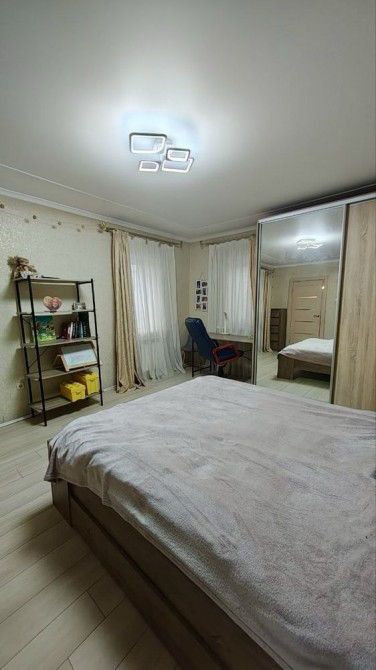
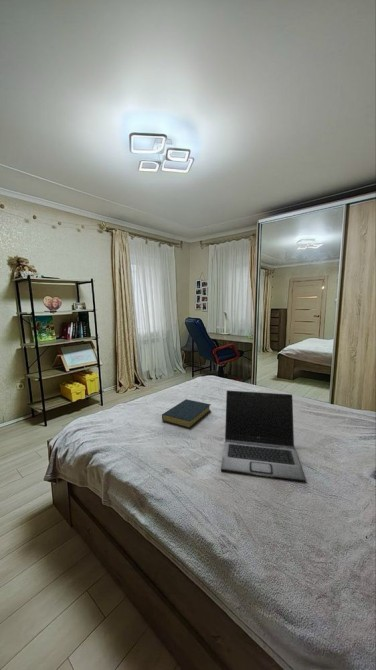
+ laptop [220,390,307,483]
+ hardback book [161,398,212,429]
